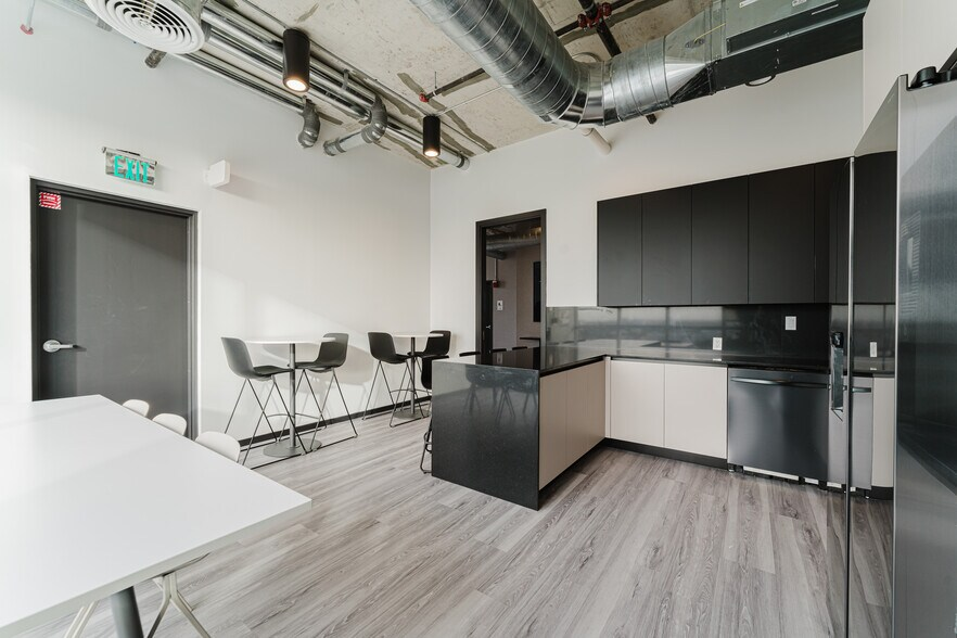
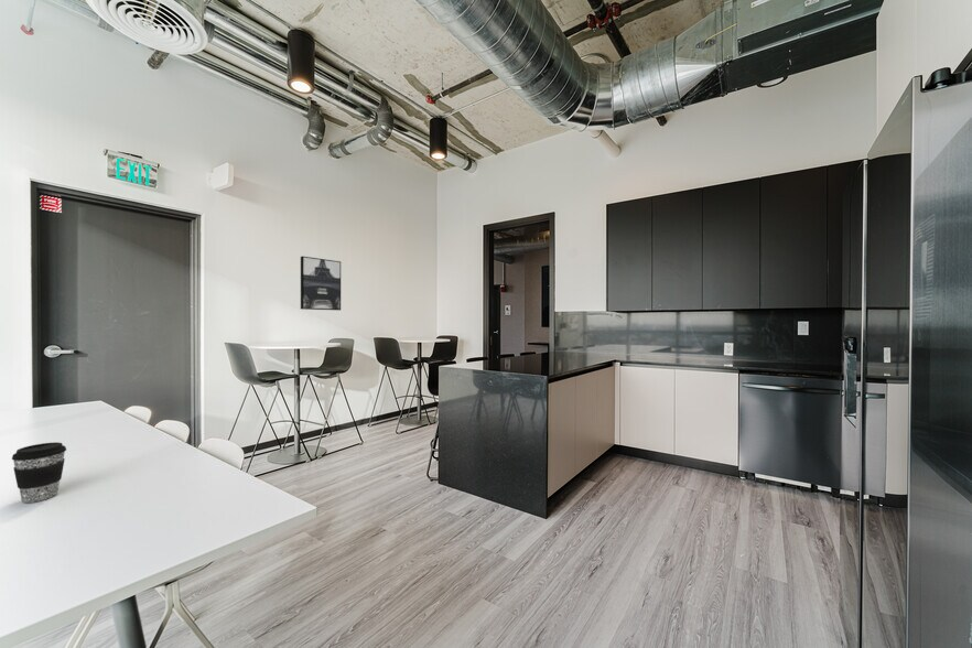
+ wall art [300,255,342,312]
+ coffee cup [11,441,67,504]
